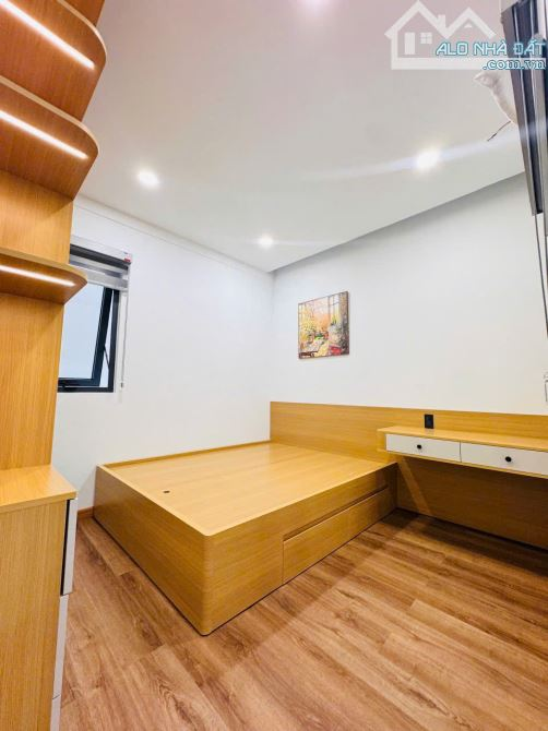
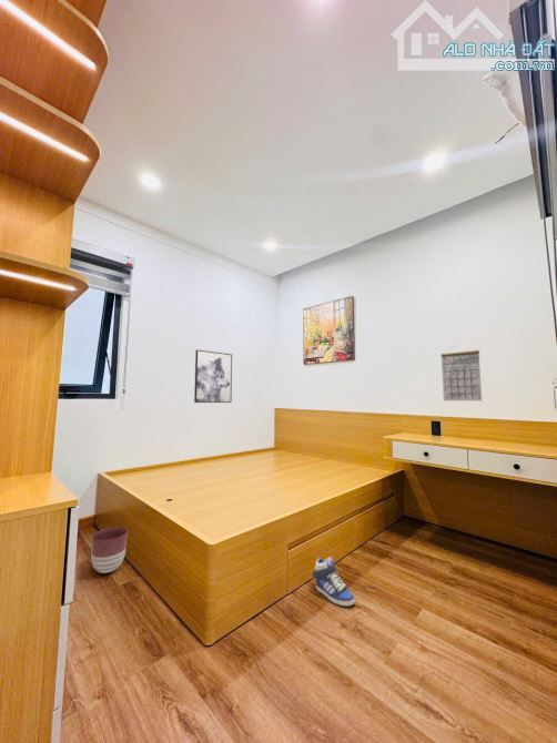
+ wall art [193,349,233,404]
+ calendar [439,340,483,401]
+ sneaker [311,557,356,607]
+ planter [90,526,129,574]
